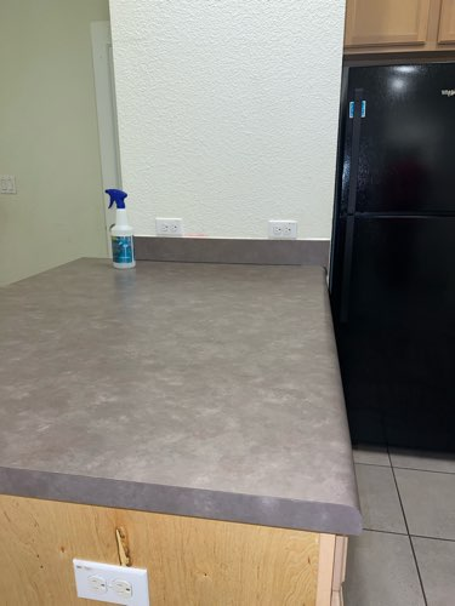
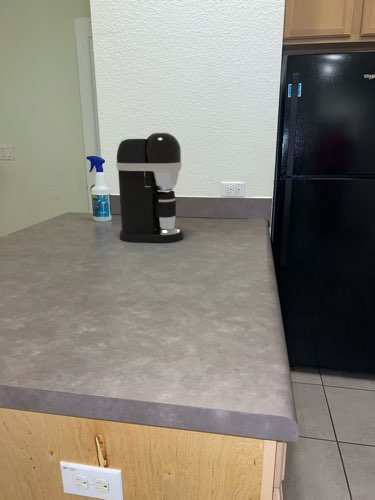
+ coffee maker [115,132,184,244]
